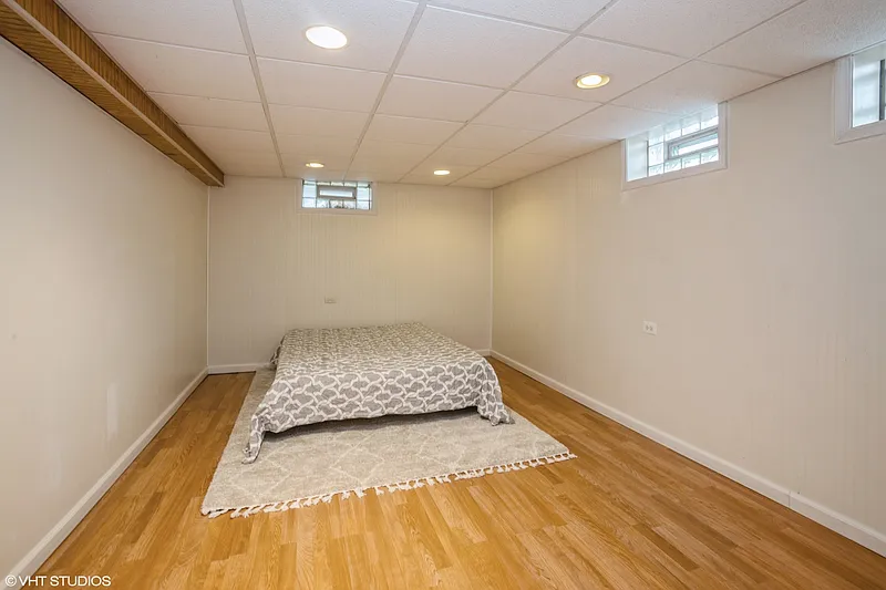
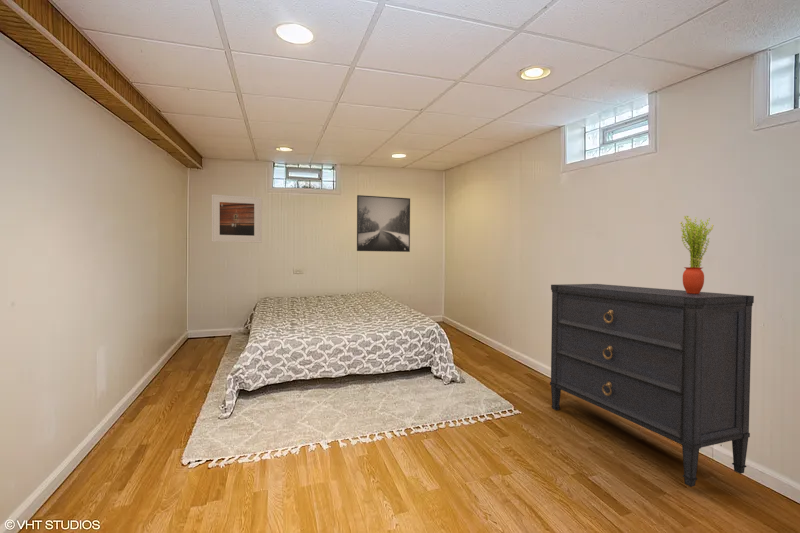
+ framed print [211,194,263,244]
+ dresser [549,283,755,488]
+ potted plant [678,215,715,294]
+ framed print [356,194,411,253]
